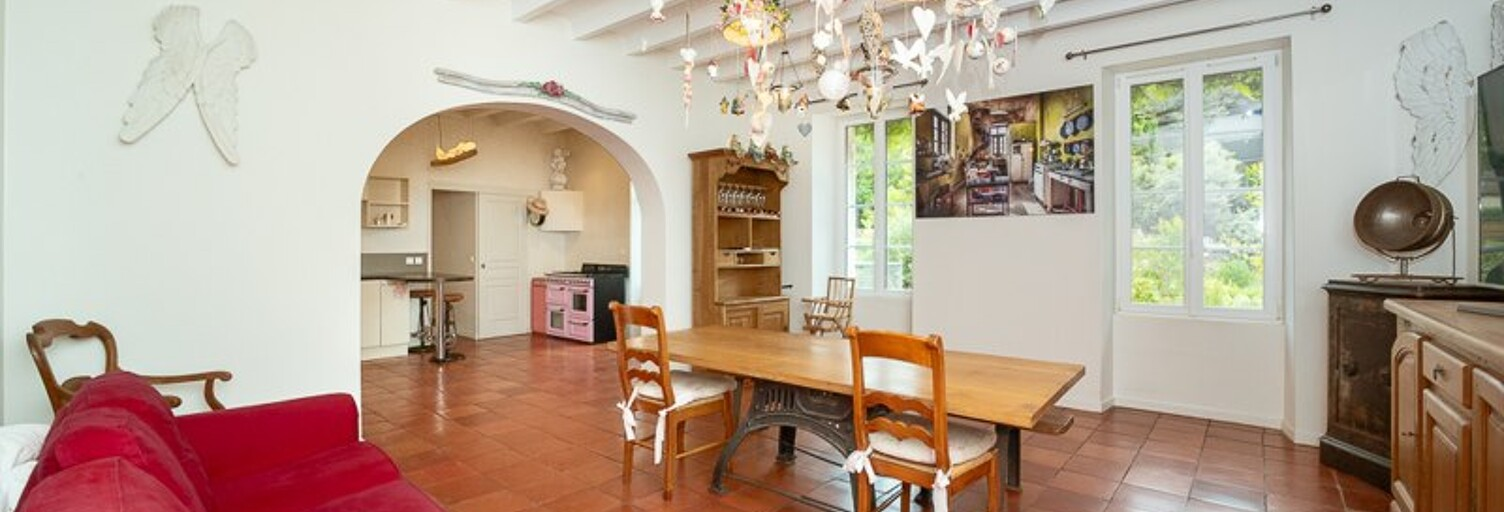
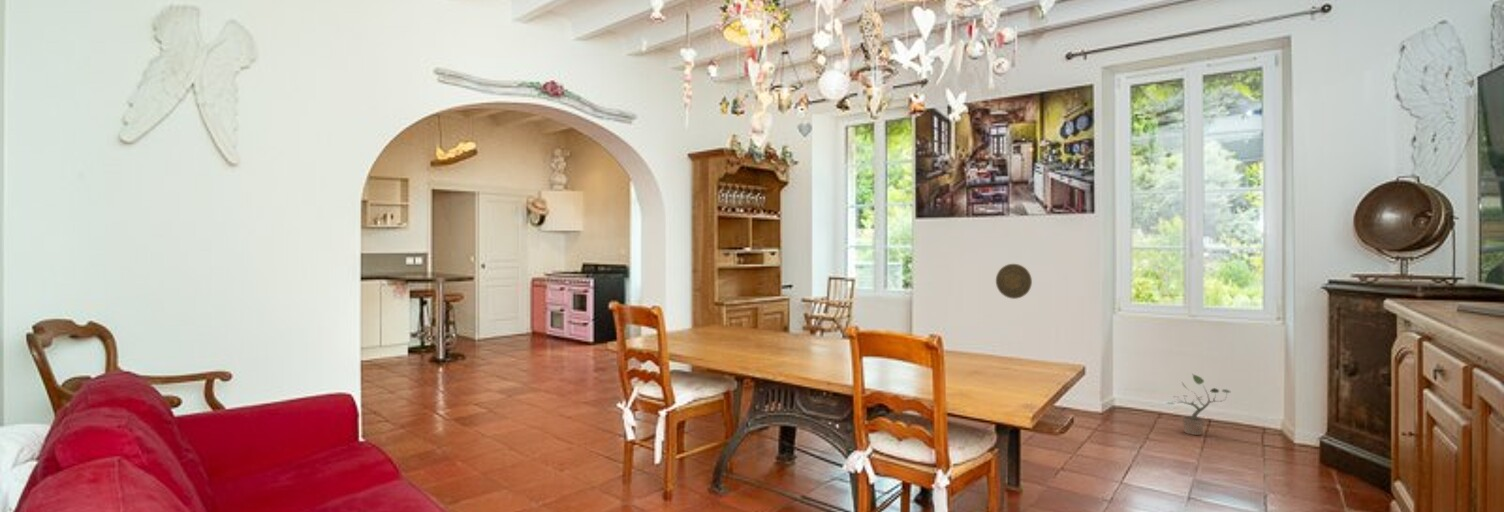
+ potted plant [1166,373,1231,436]
+ decorative plate [995,263,1033,300]
